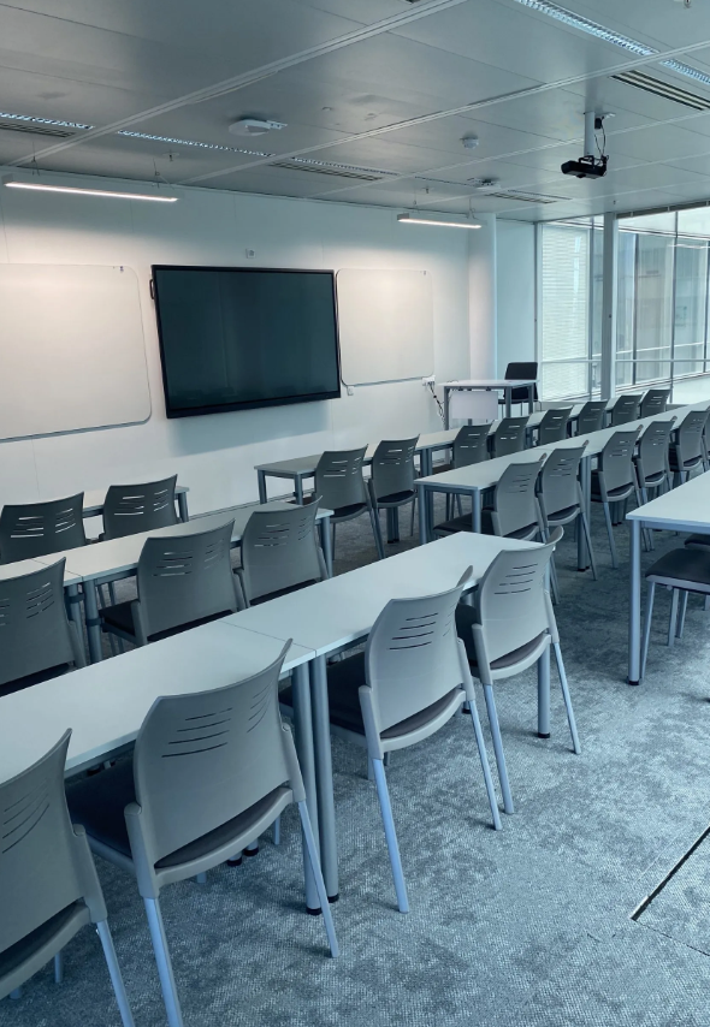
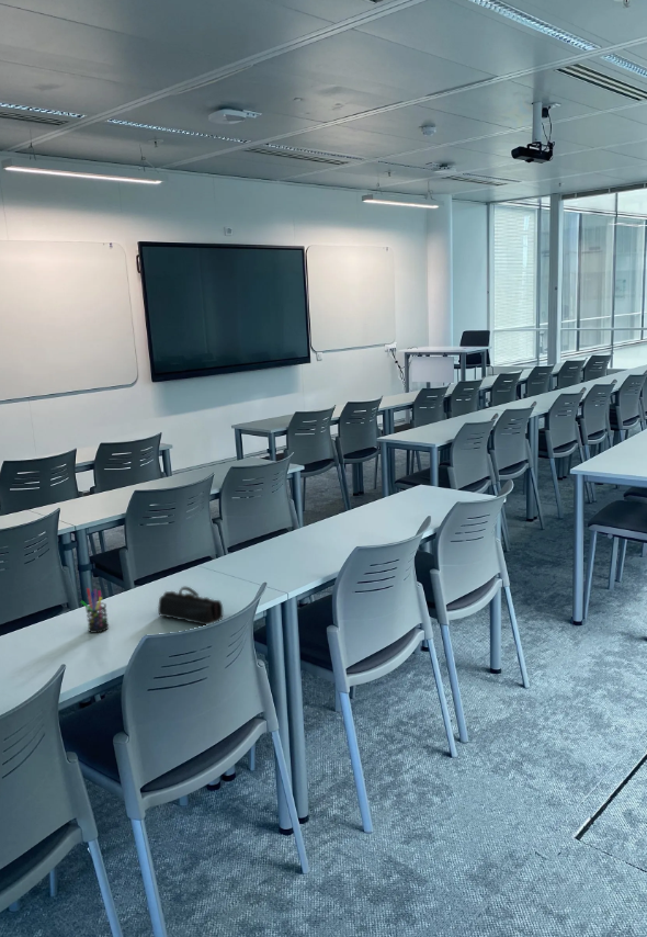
+ pencil case [157,586,224,626]
+ pen holder [80,587,110,634]
